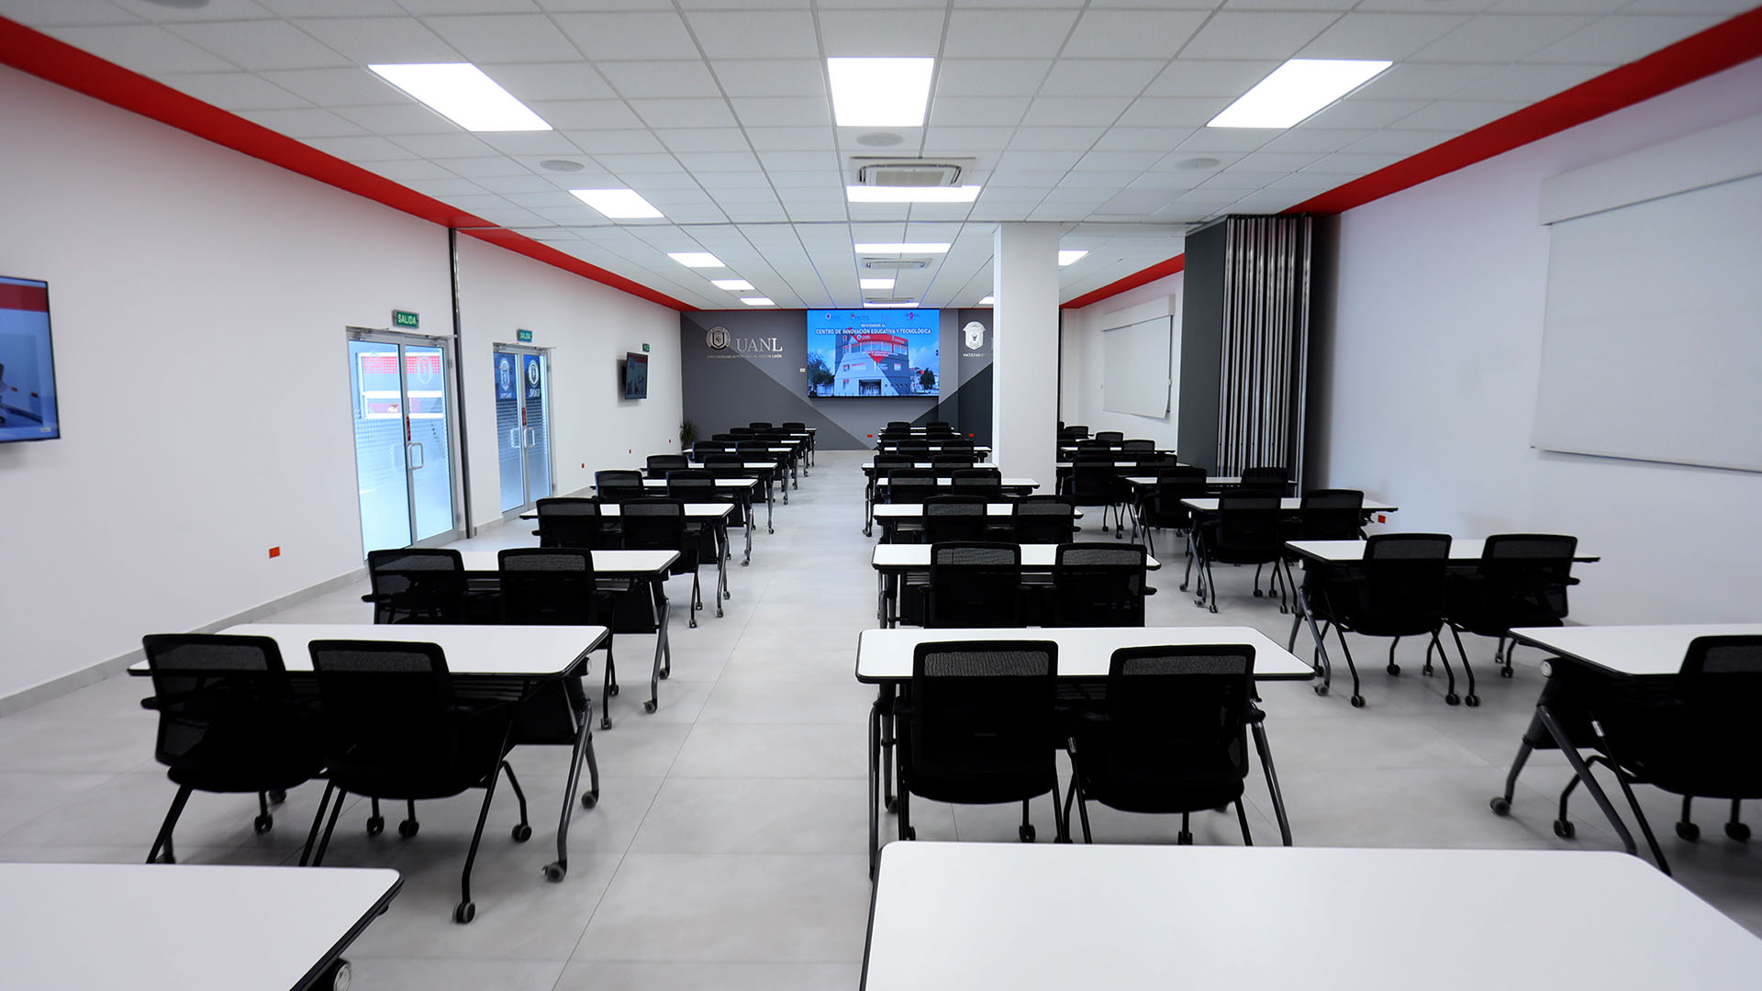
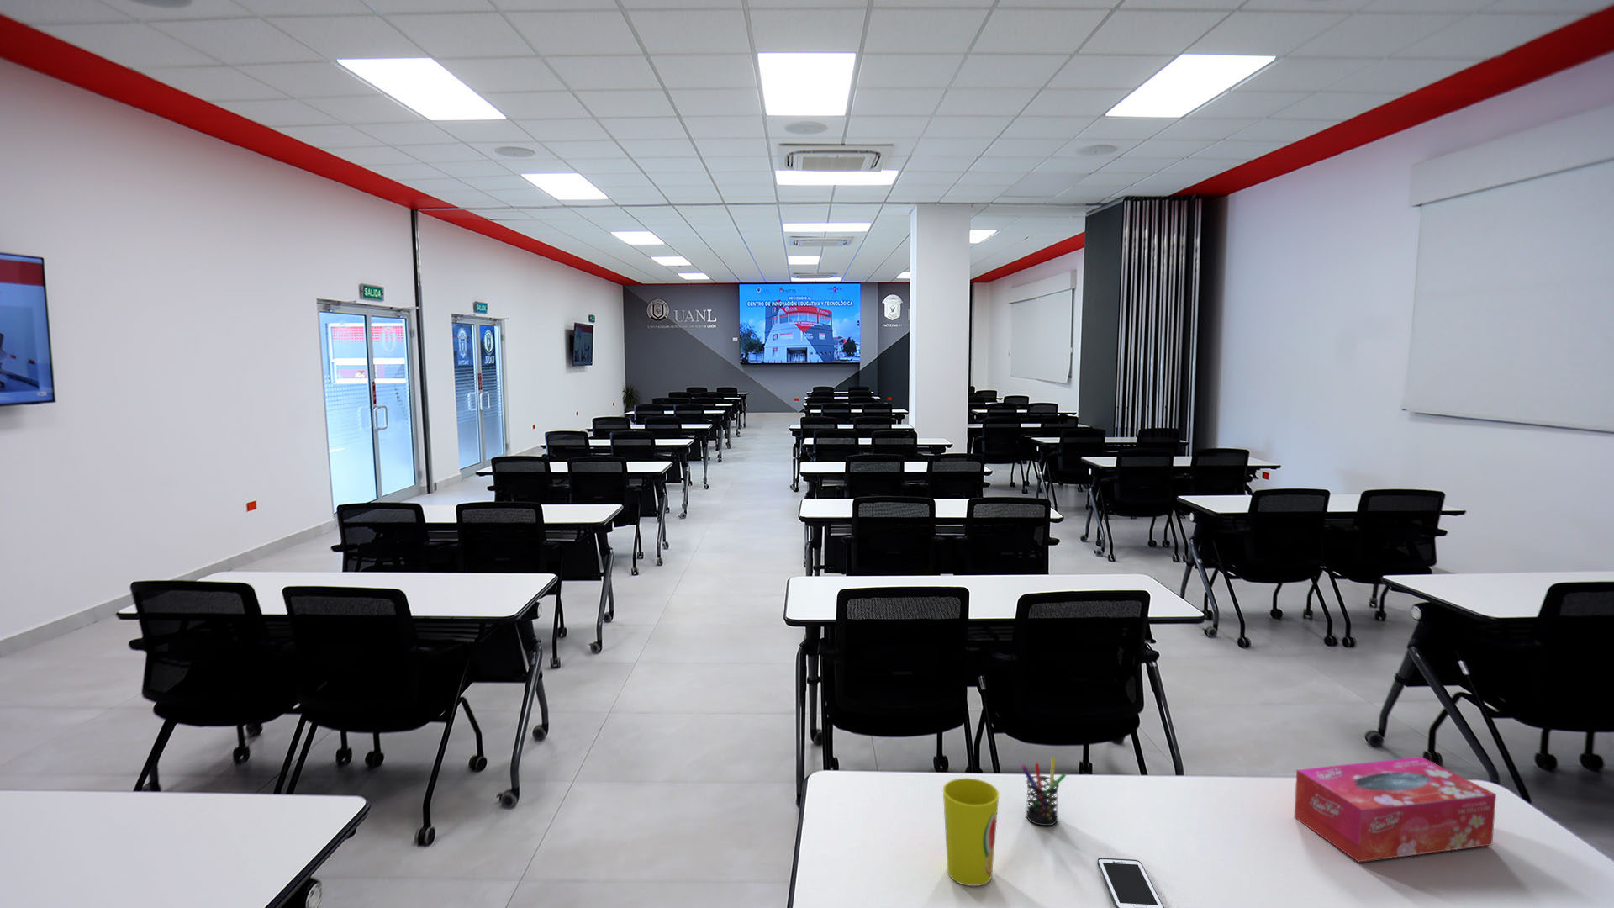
+ cup [942,777,1000,887]
+ pen holder [1021,756,1066,826]
+ tissue box [1293,756,1498,863]
+ cell phone [1096,857,1165,908]
